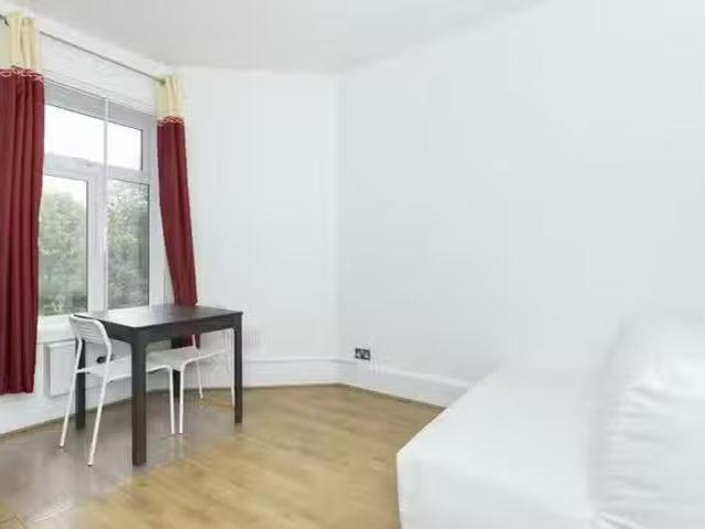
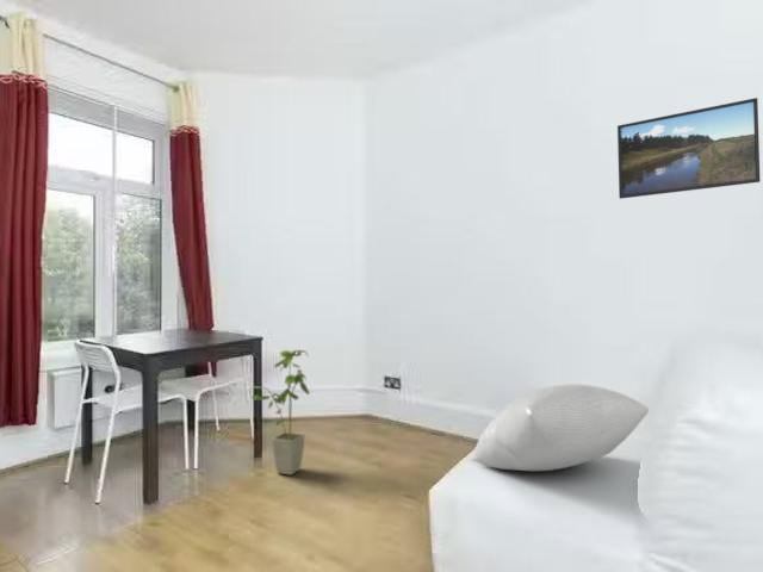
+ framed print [616,97,761,200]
+ pillow [471,384,650,472]
+ house plant [244,349,311,477]
